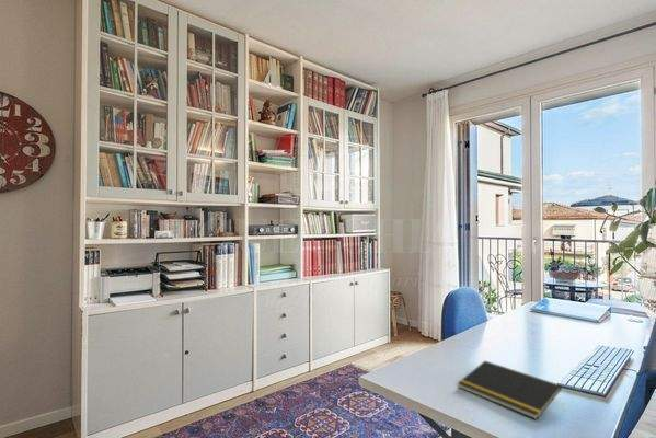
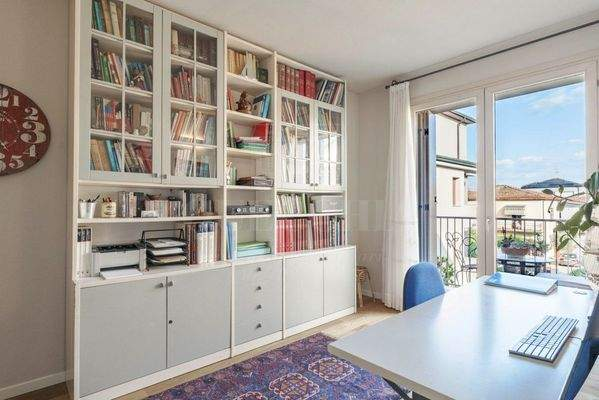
- notepad [457,360,563,420]
